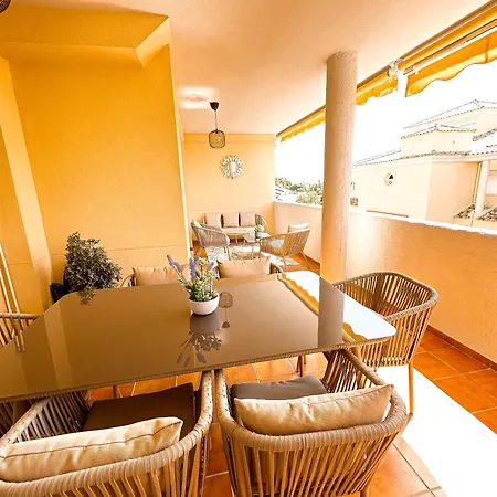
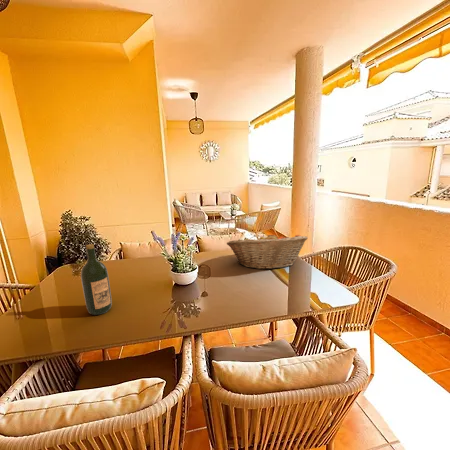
+ wine bottle [80,243,113,316]
+ fruit basket [226,232,309,270]
